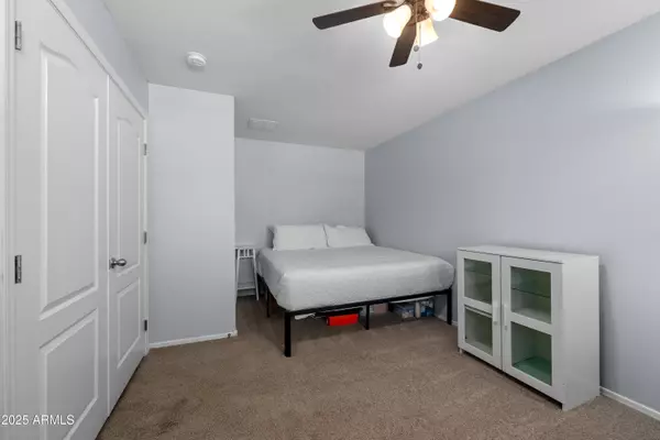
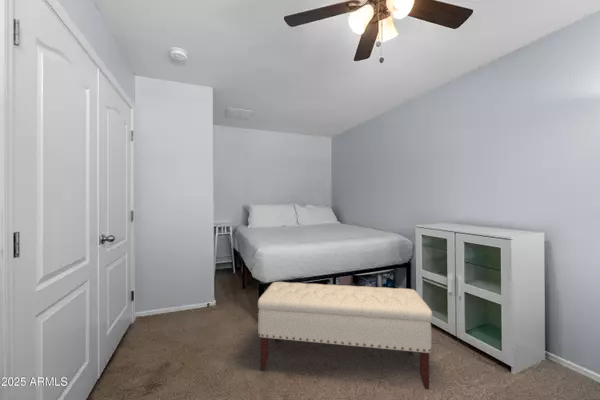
+ bench [257,281,434,391]
